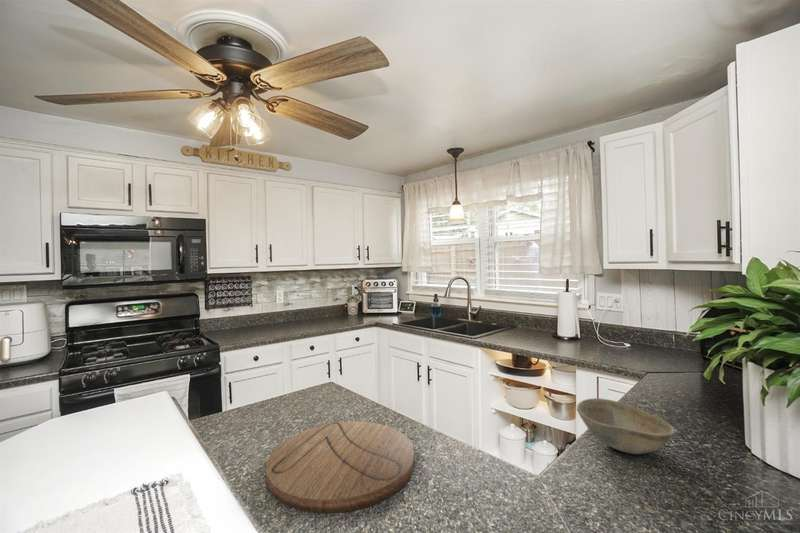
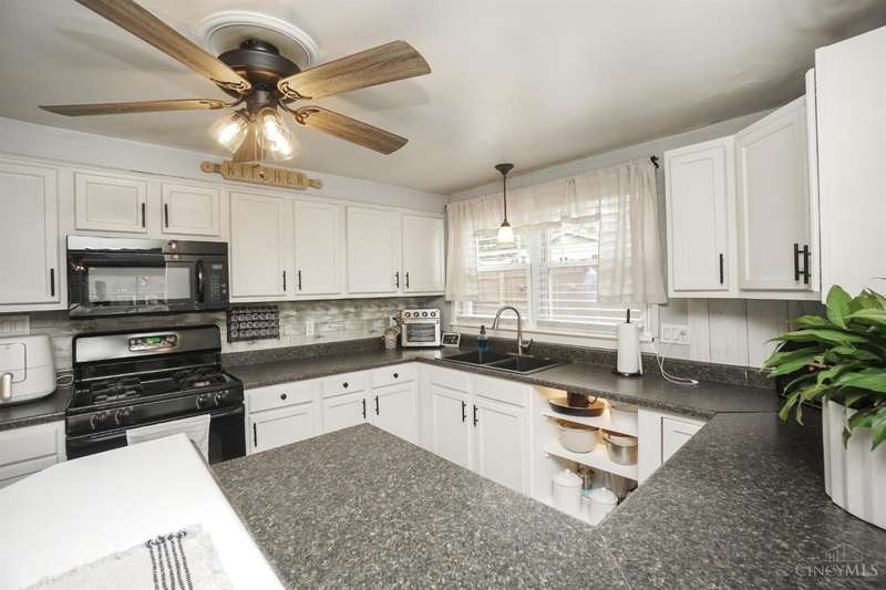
- bowl [576,397,677,455]
- cutting board [265,420,415,515]
